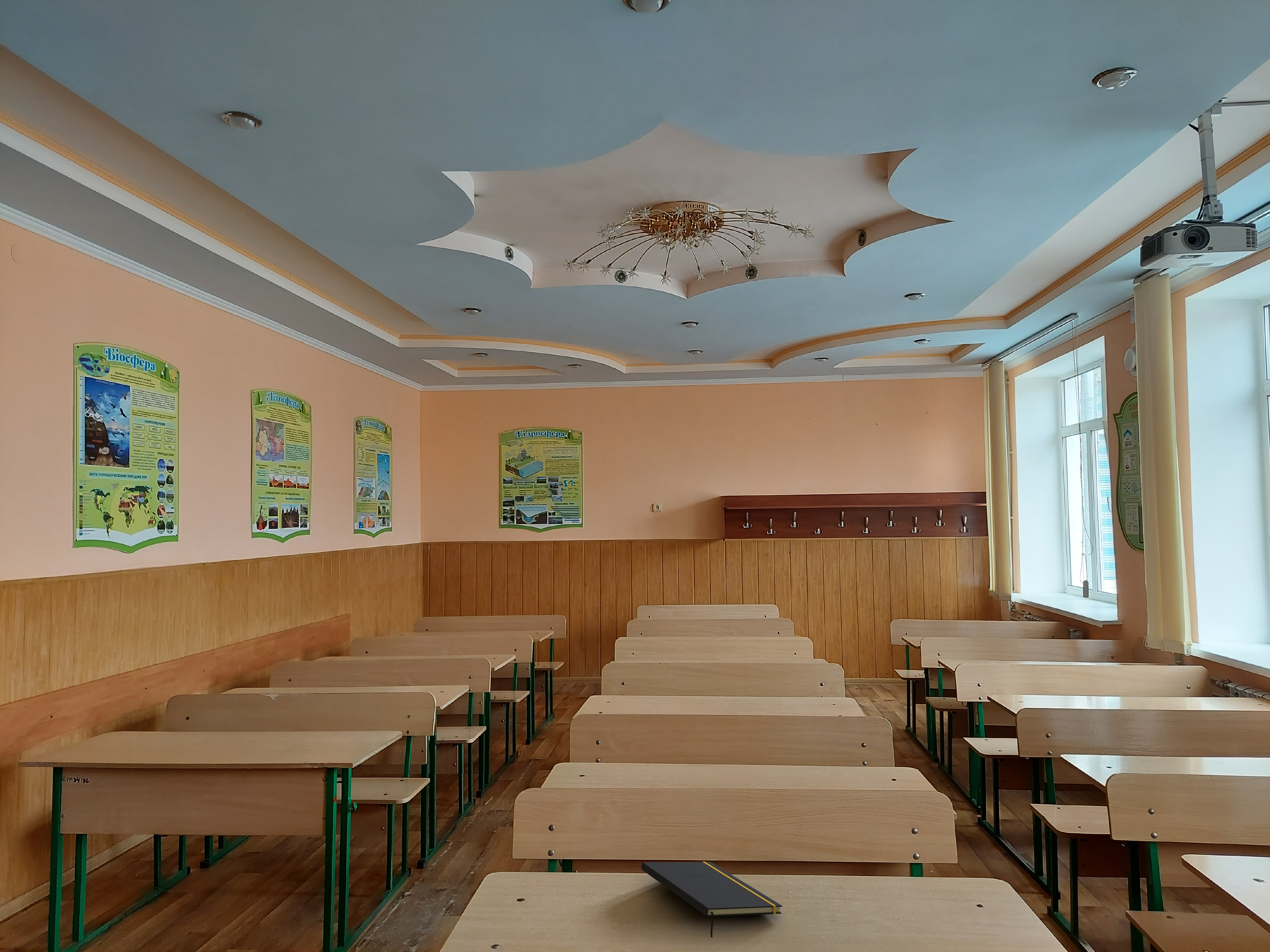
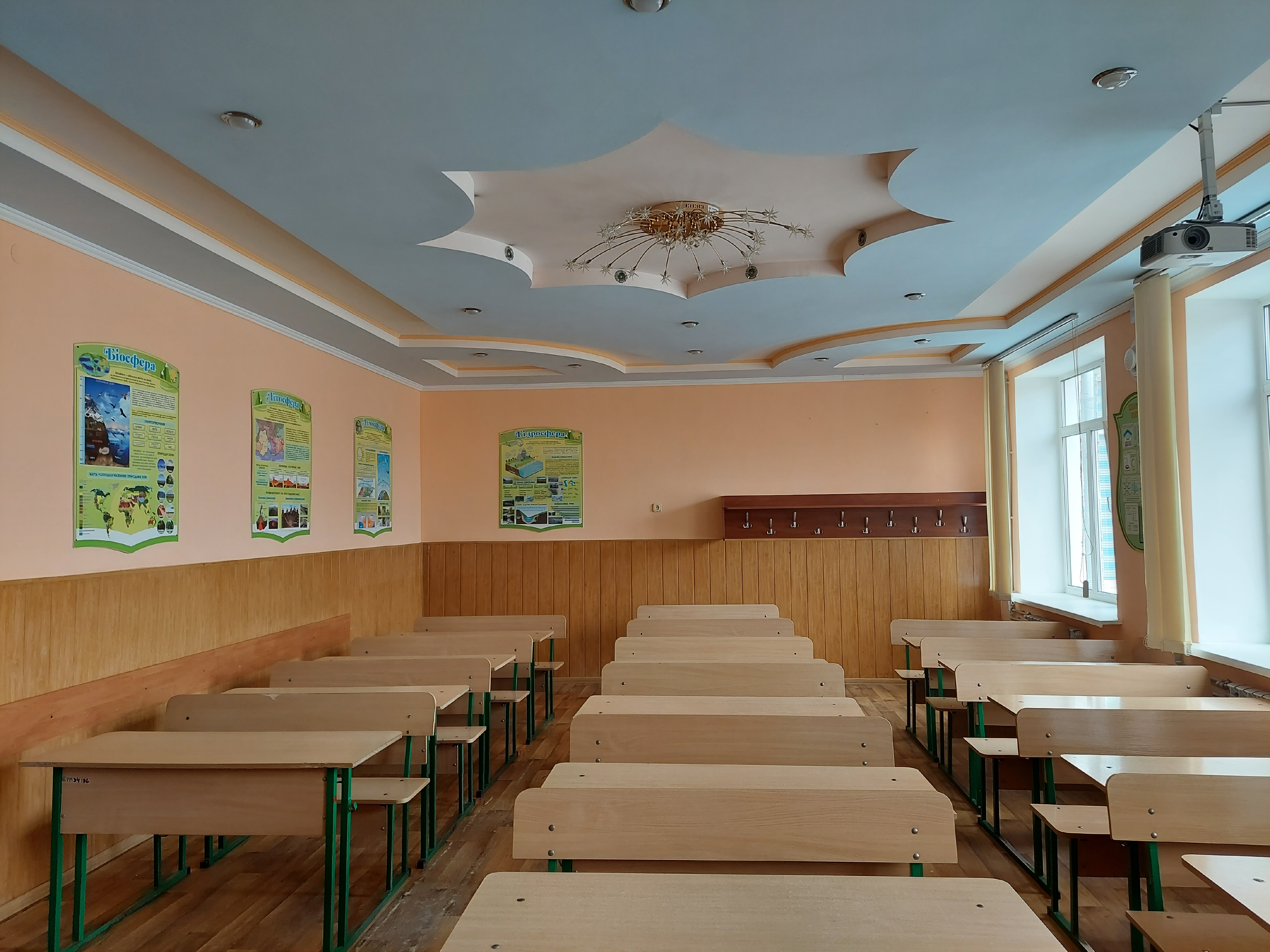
- notepad [641,861,782,938]
